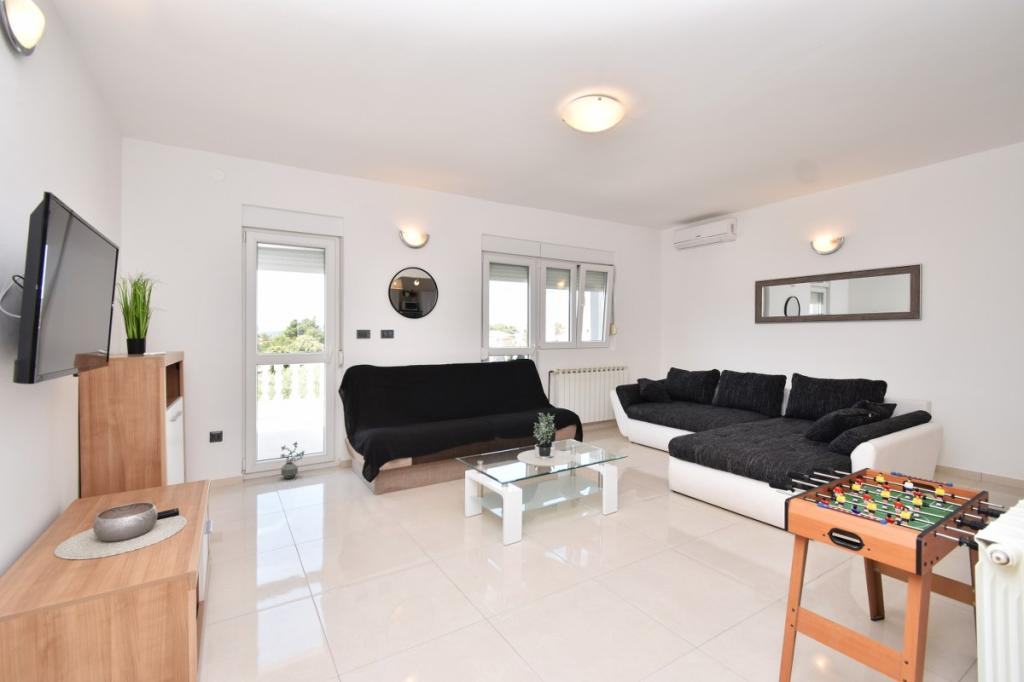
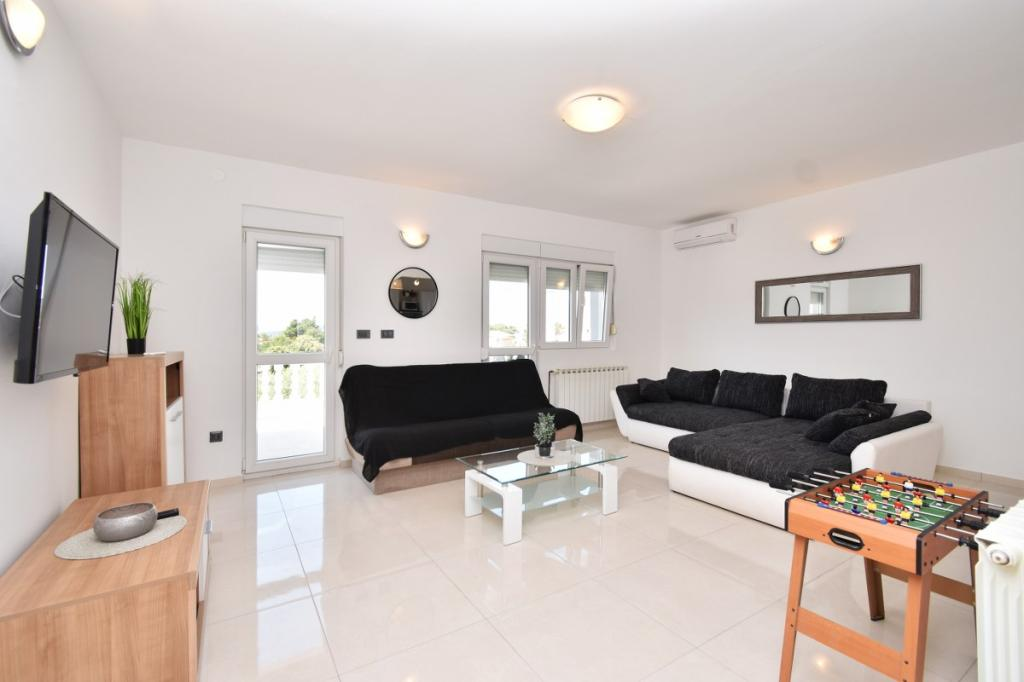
- potted plant [279,440,305,480]
